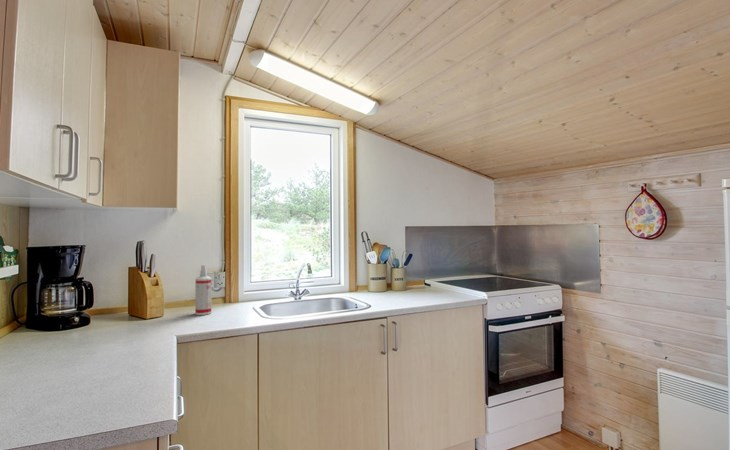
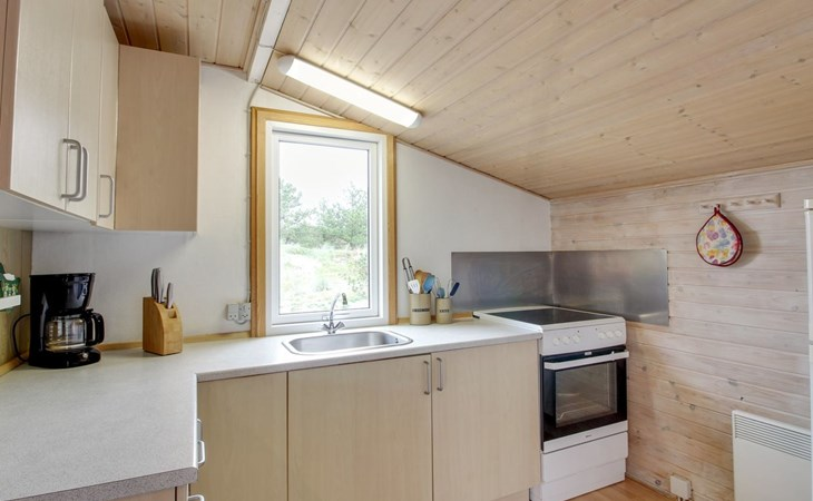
- spray bottle [194,264,213,316]
